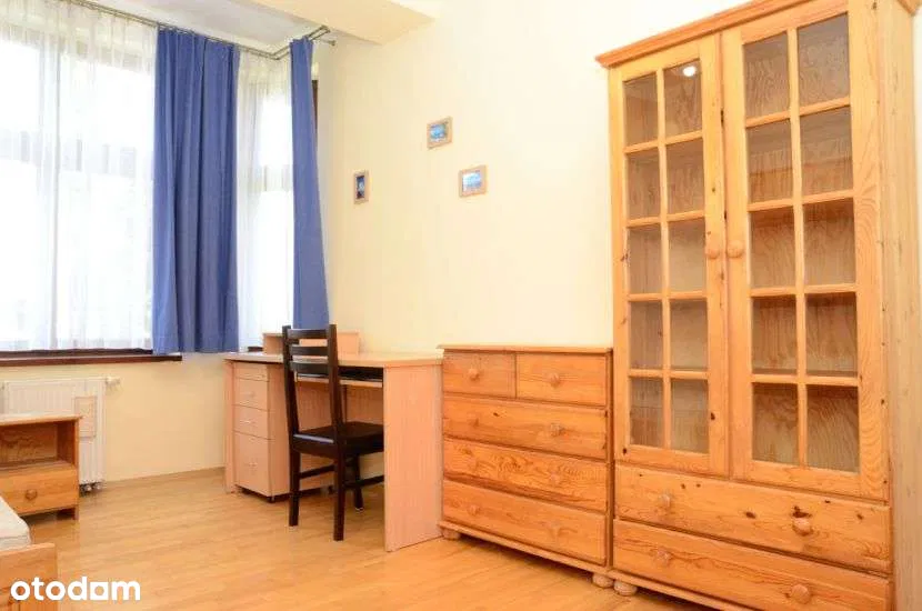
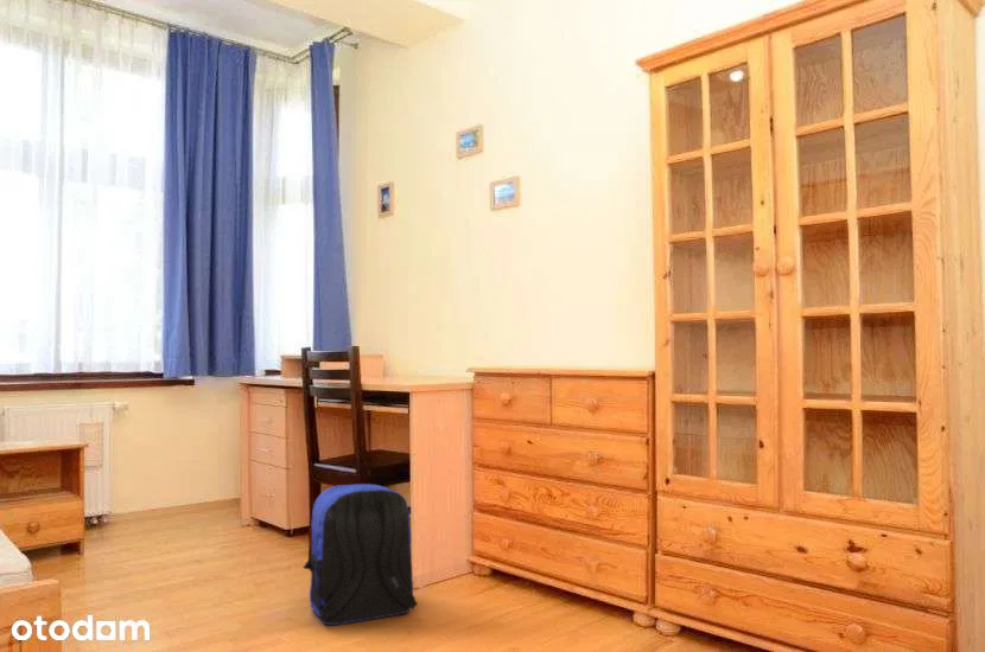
+ backpack [303,482,419,626]
